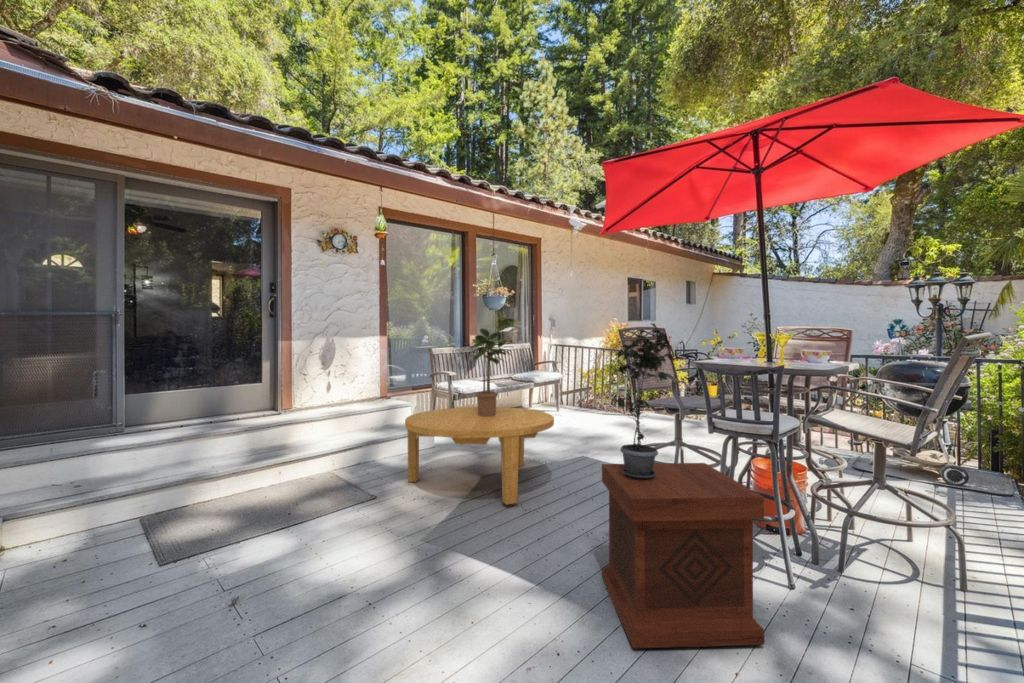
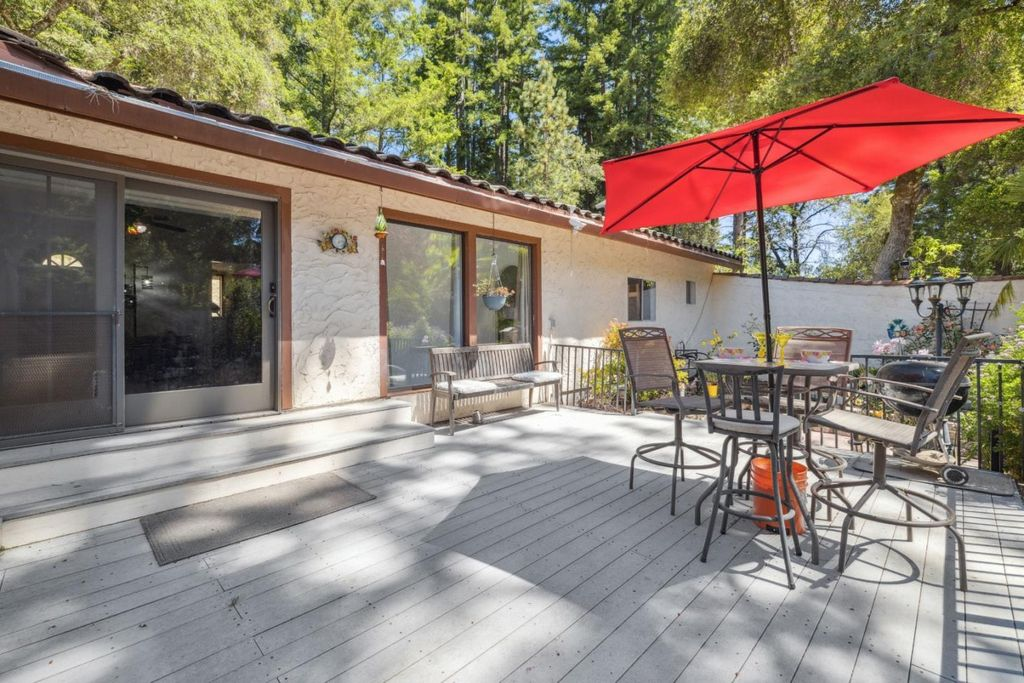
- potted plant [468,328,515,417]
- potted plant [606,322,678,479]
- coffee table [404,406,555,506]
- side table [601,462,765,649]
